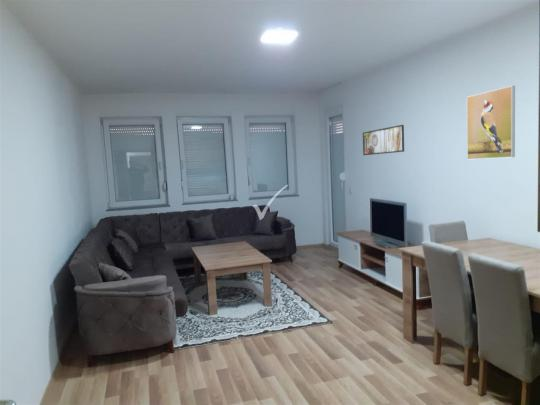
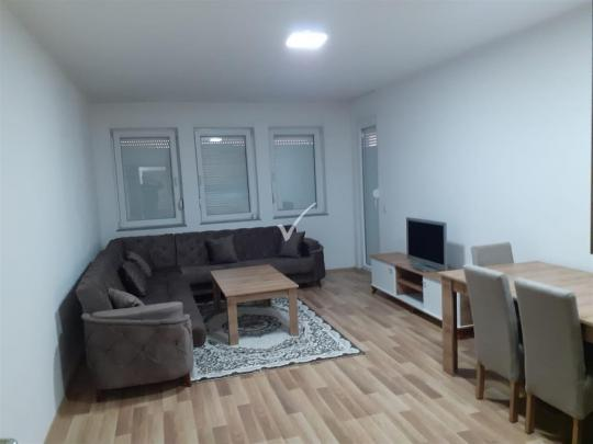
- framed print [466,85,516,160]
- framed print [362,124,405,156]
